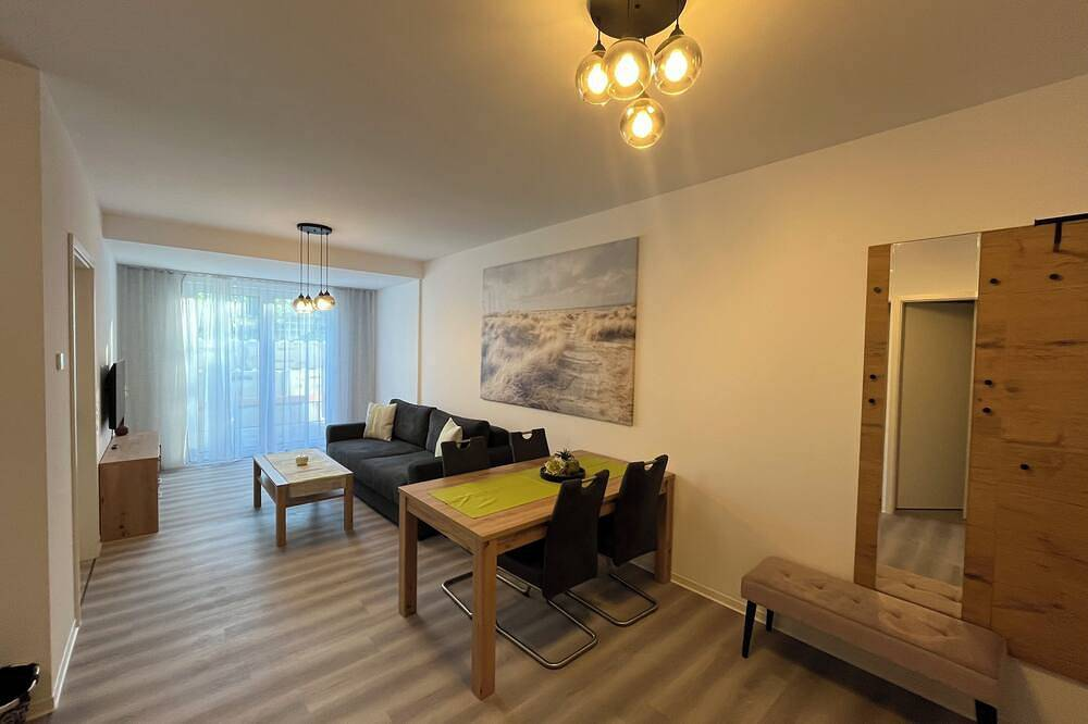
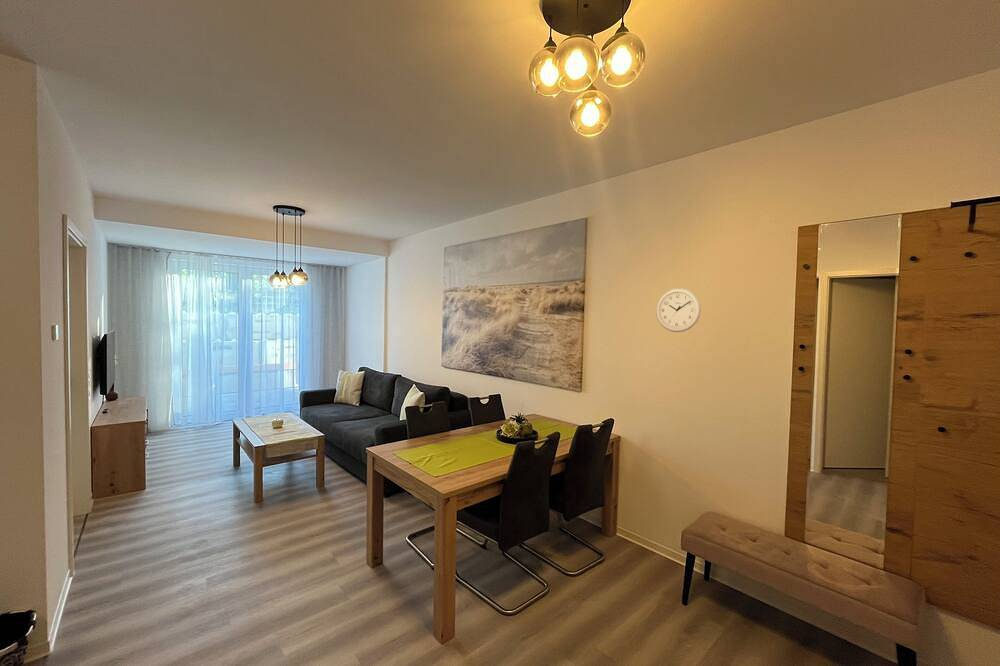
+ wall clock [655,287,702,333]
